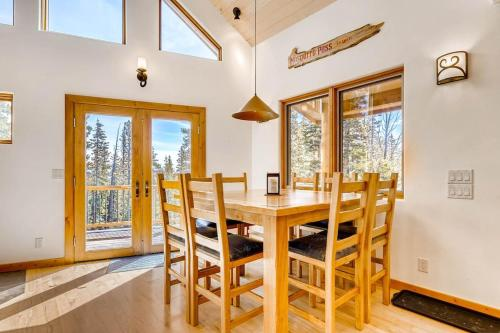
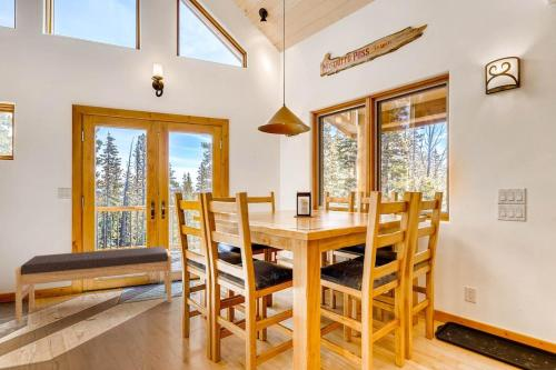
+ bench [14,246,172,326]
